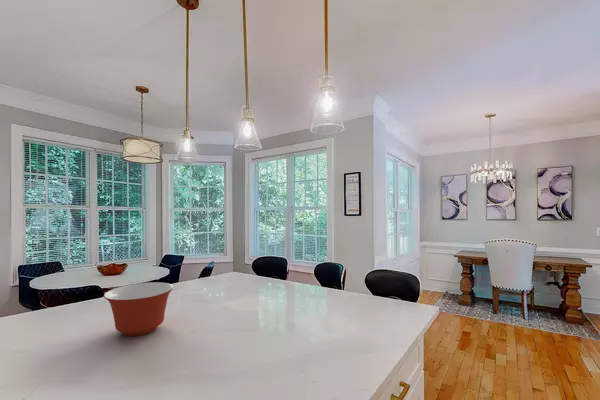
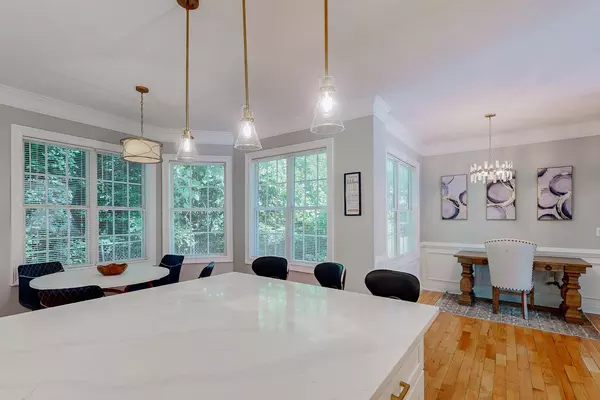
- mixing bowl [103,281,174,337]
